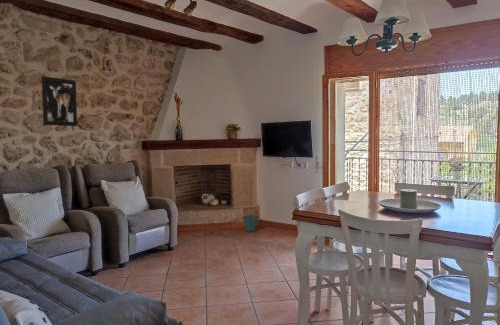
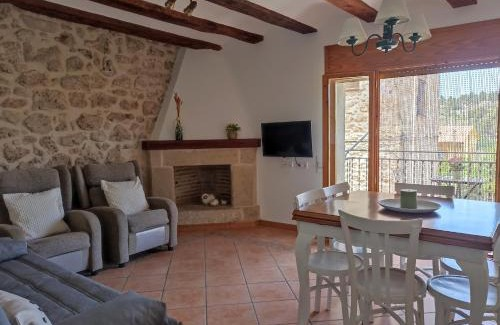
- bucket [241,207,260,233]
- wall art [41,75,78,127]
